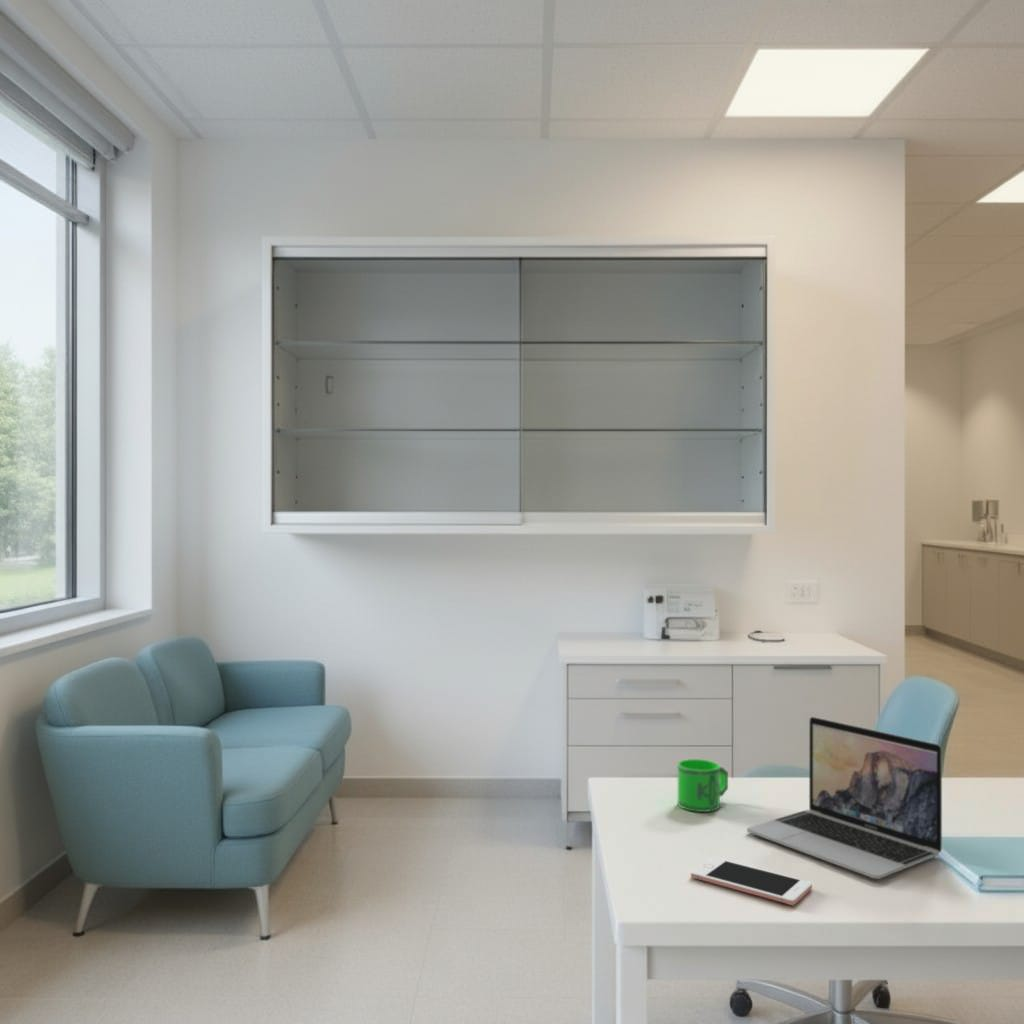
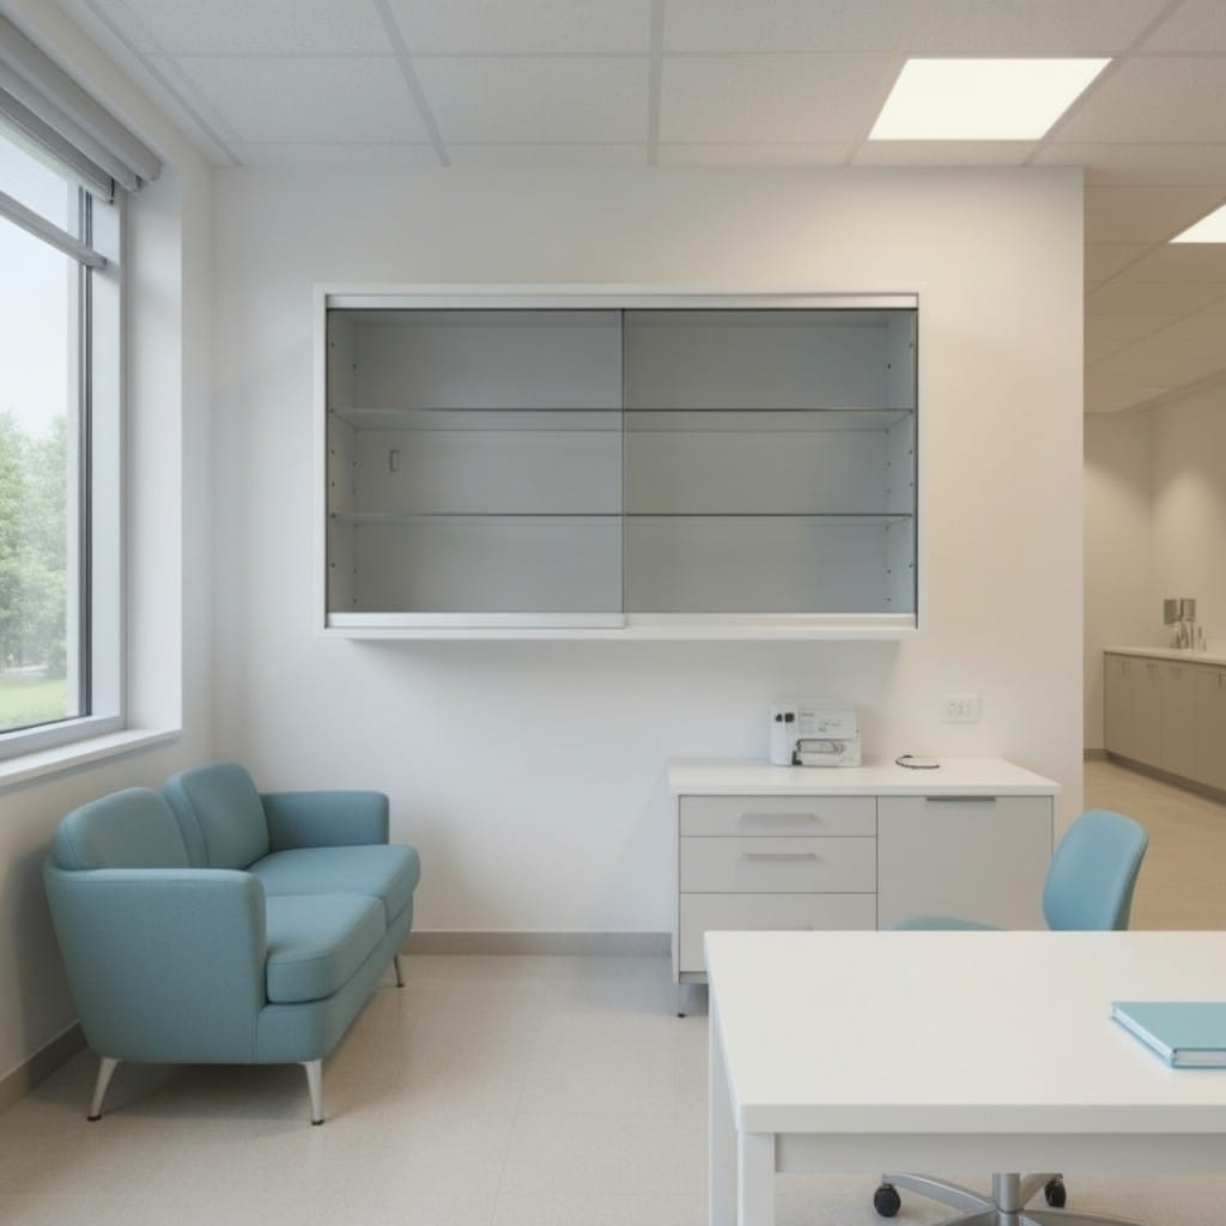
- cell phone [690,856,813,906]
- laptop [746,716,943,880]
- mug [677,758,729,813]
